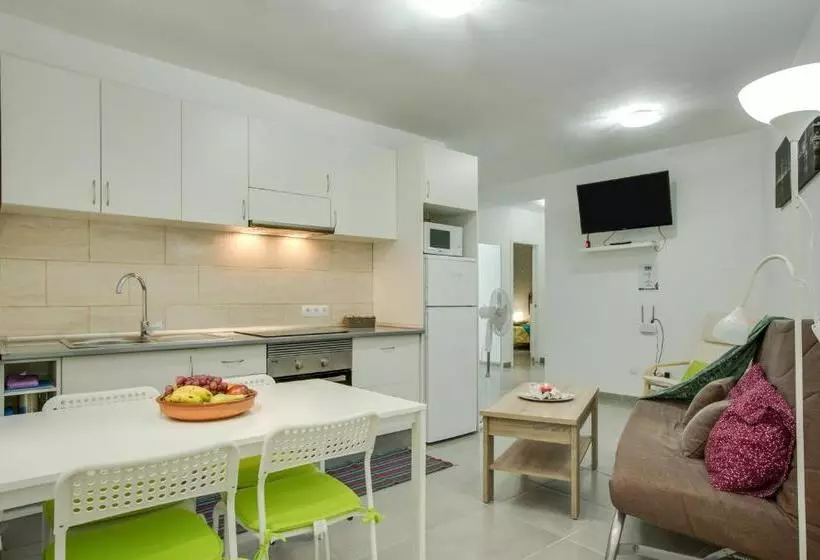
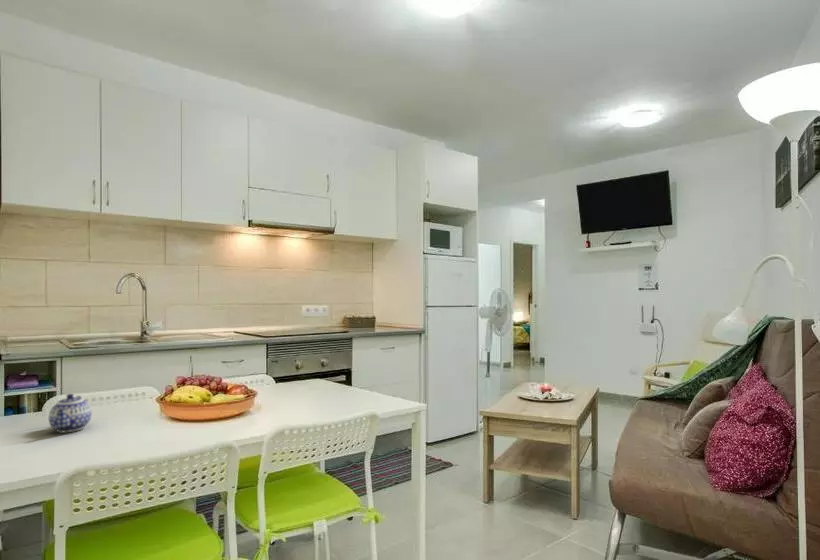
+ teapot [48,393,93,433]
